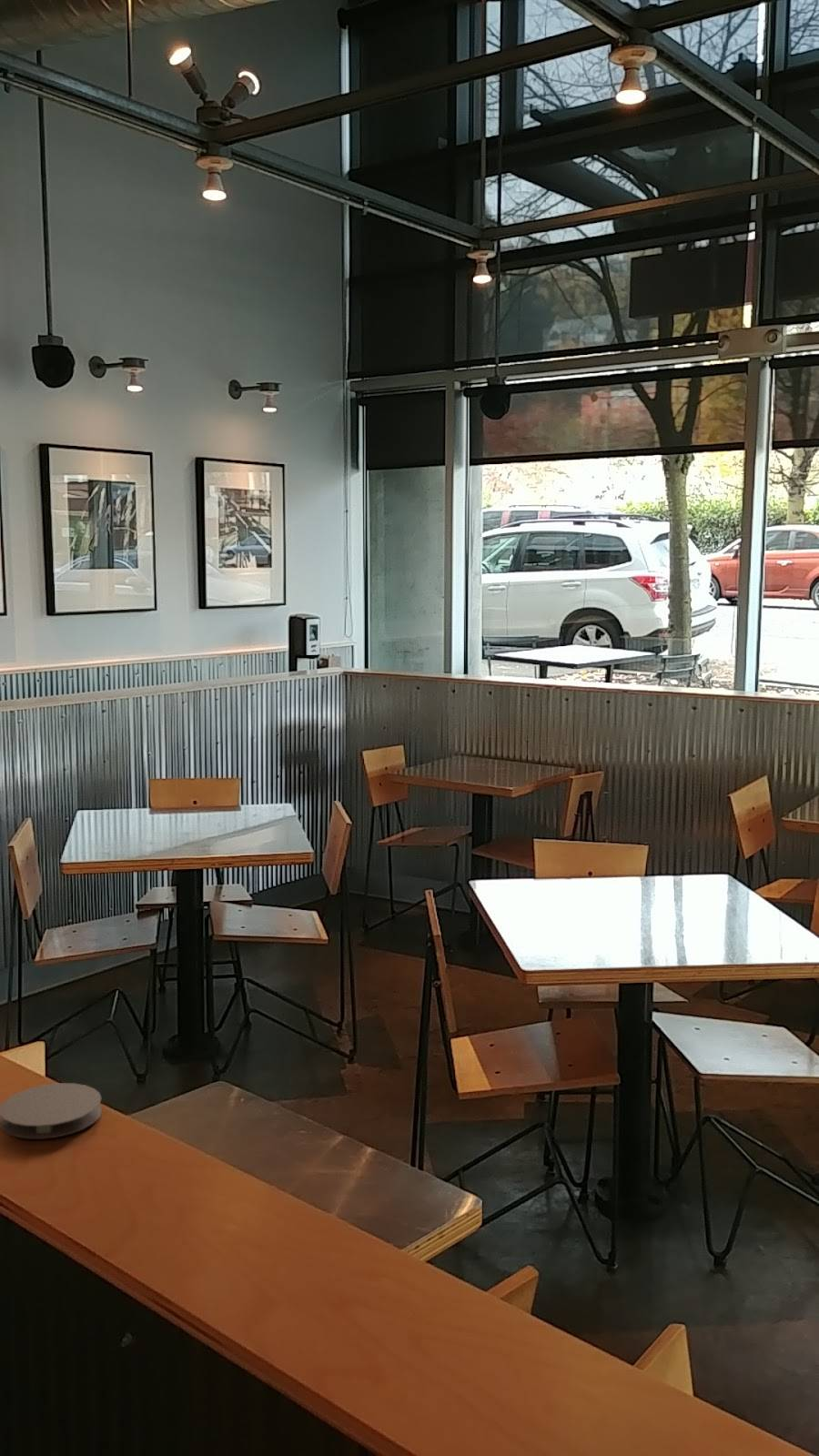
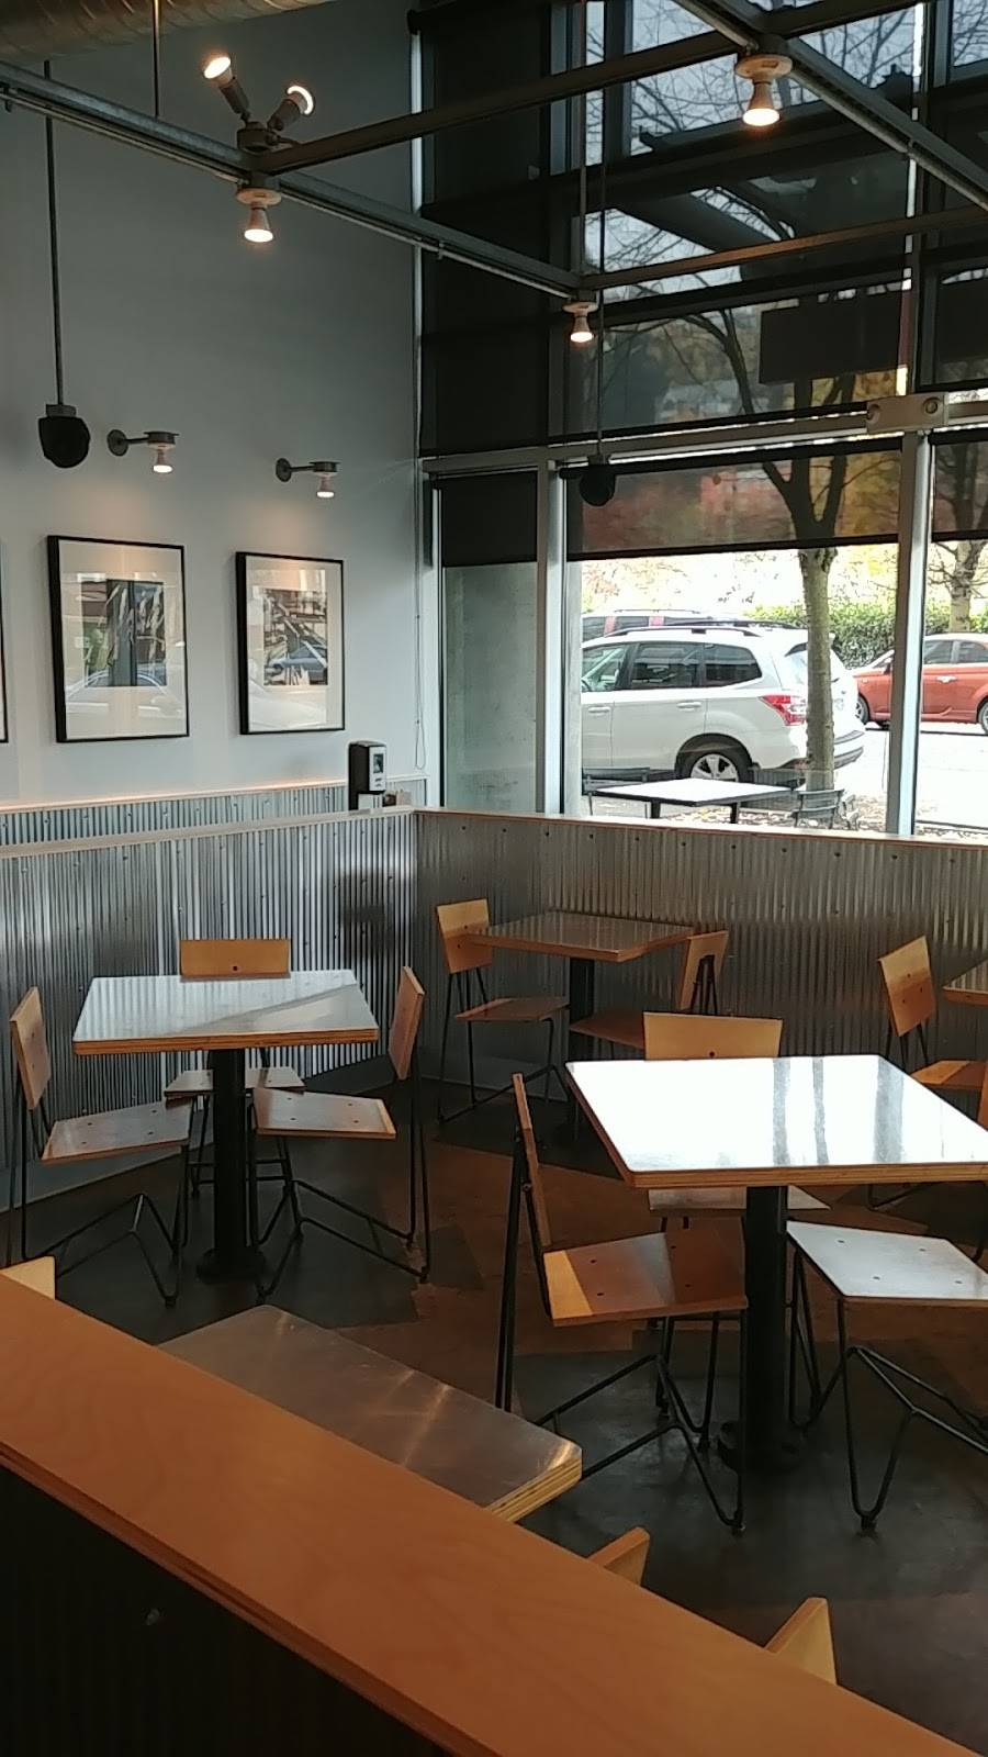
- coaster [0,1082,103,1140]
